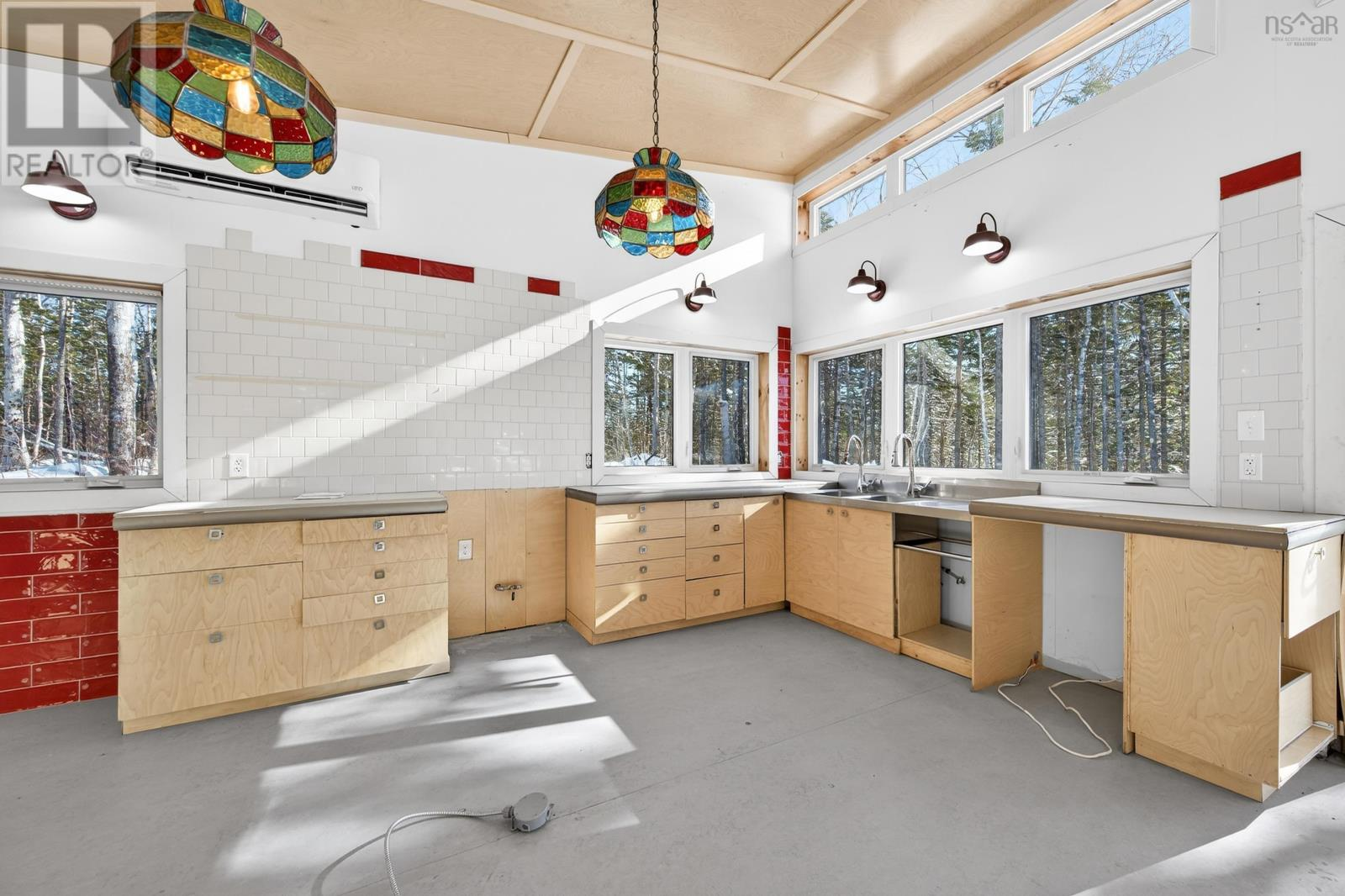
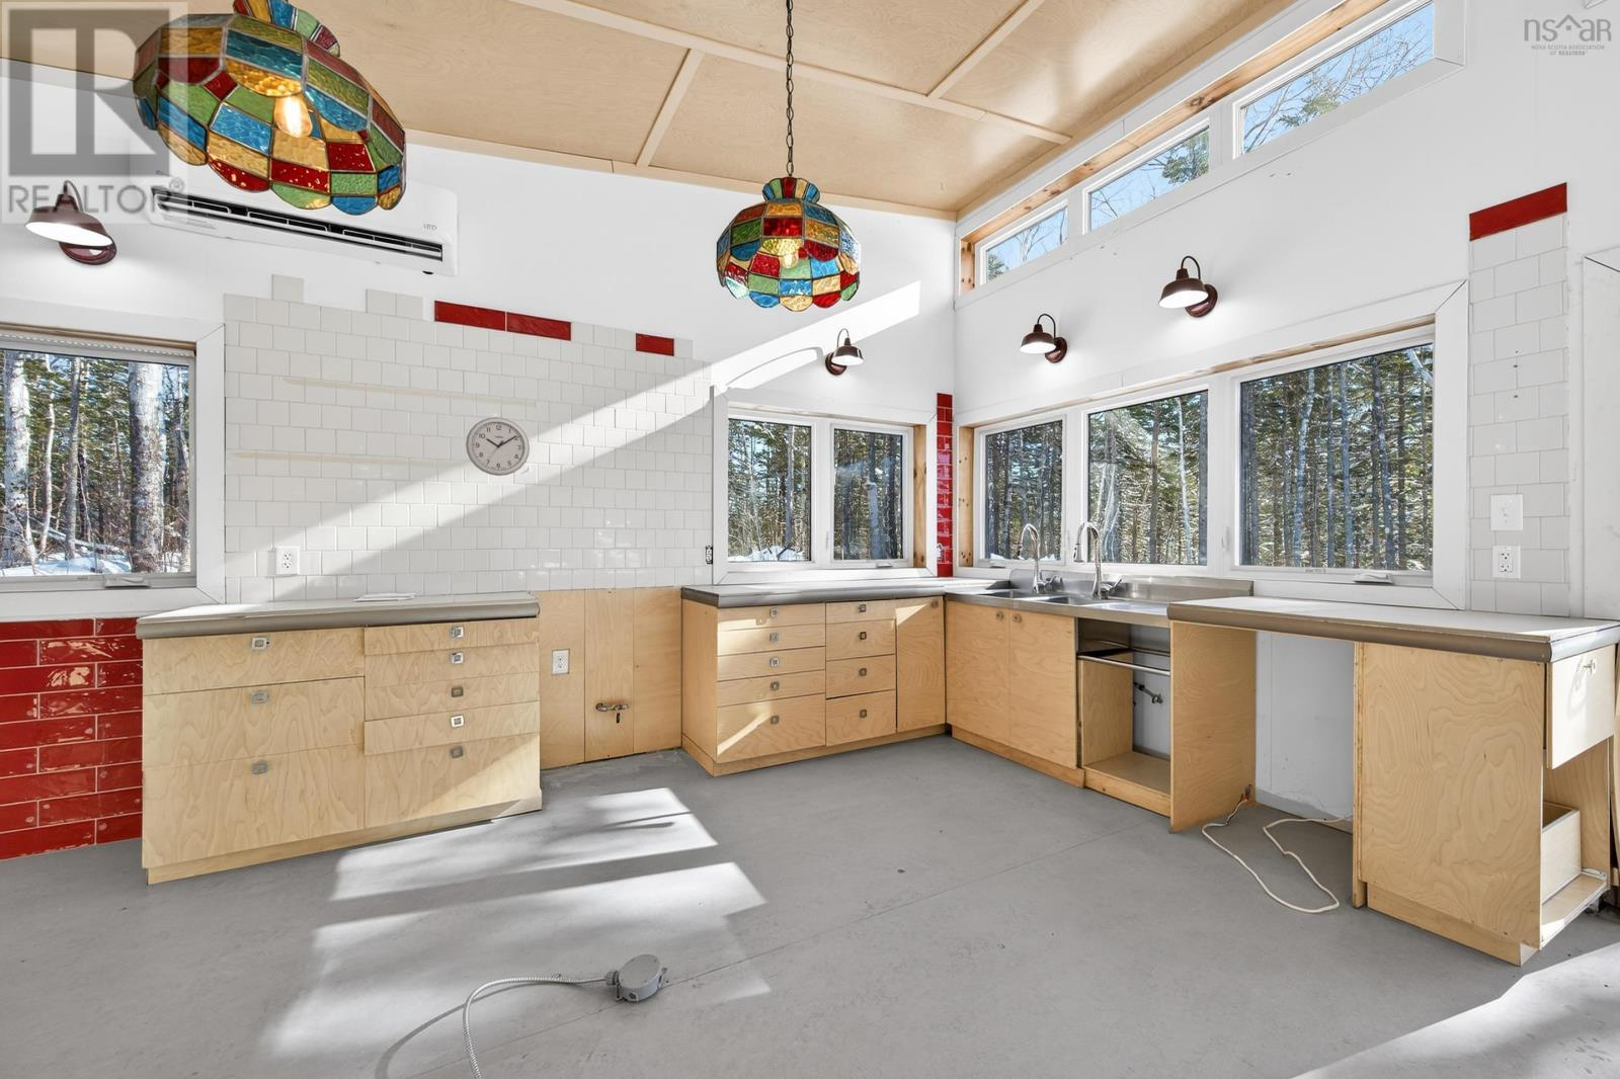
+ wall clock [465,415,530,477]
